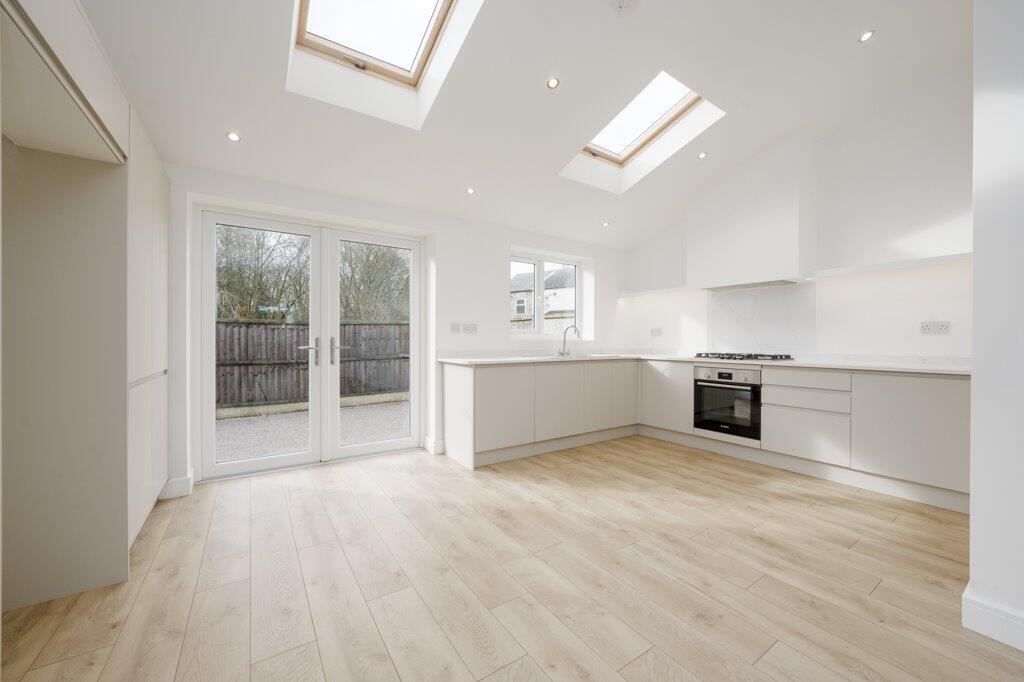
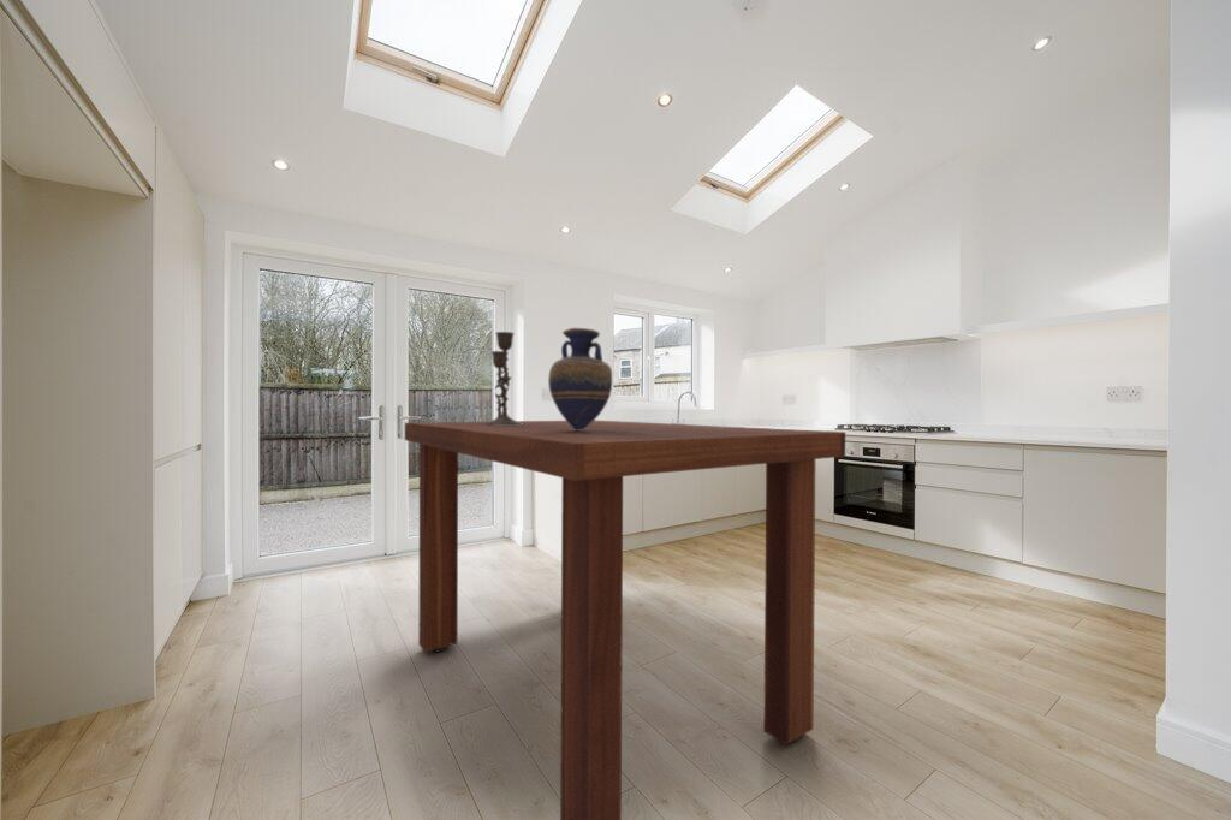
+ vase [547,327,613,430]
+ candlestick [486,331,523,426]
+ dining table [404,420,846,820]
